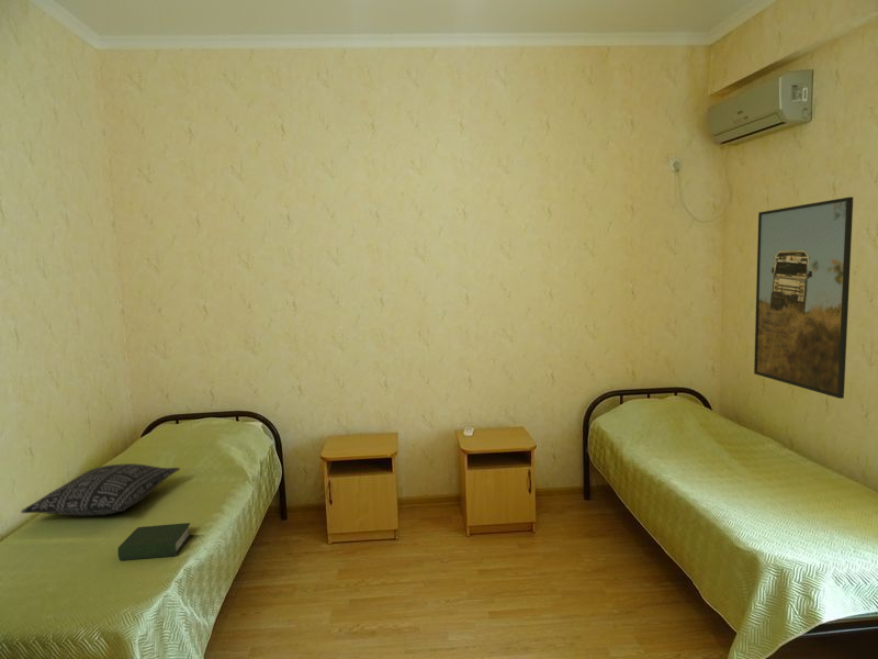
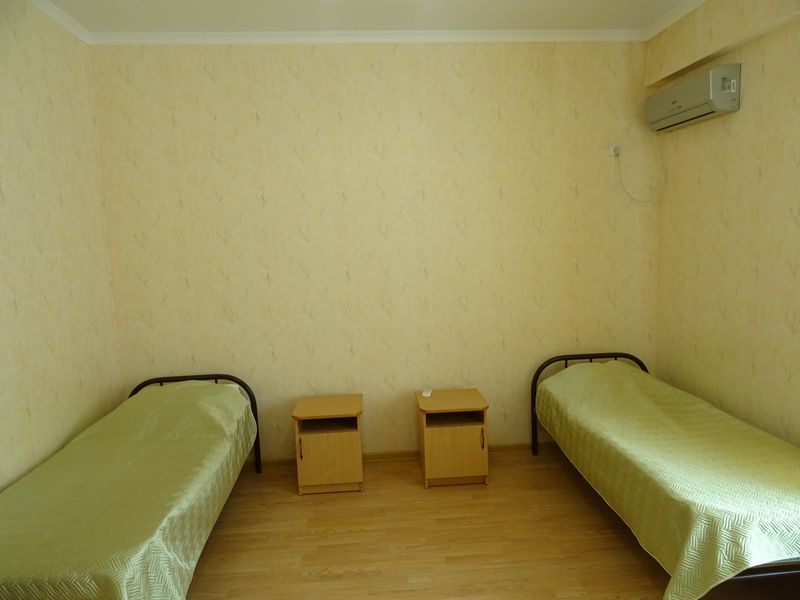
- pillow [20,462,181,516]
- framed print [753,196,854,400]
- book [116,522,192,561]
